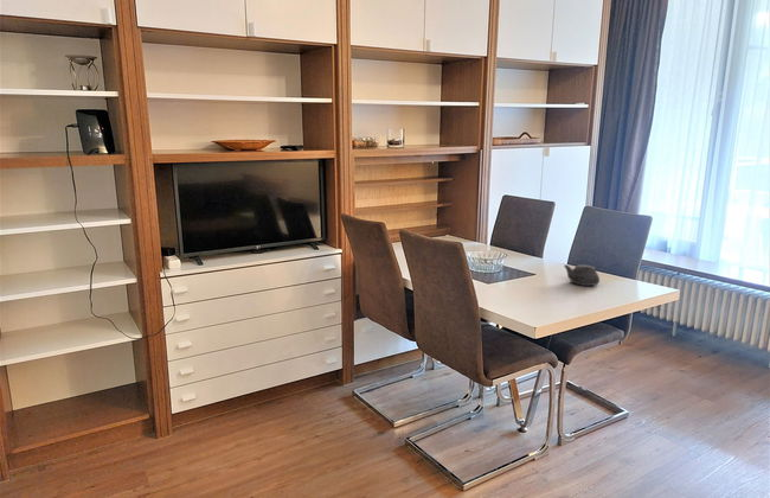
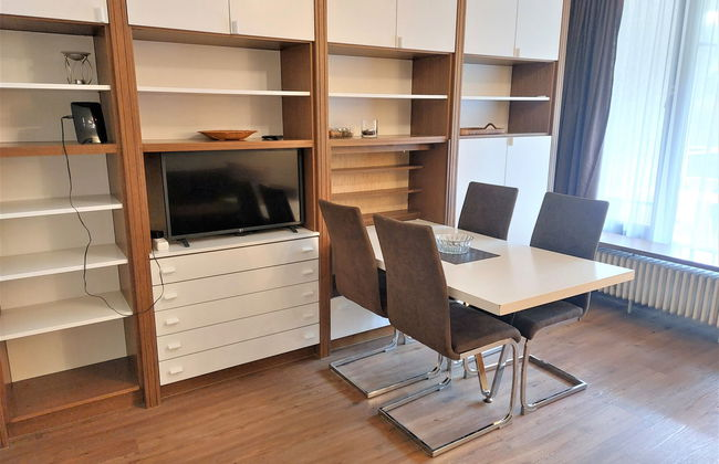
- teapot [563,263,601,287]
